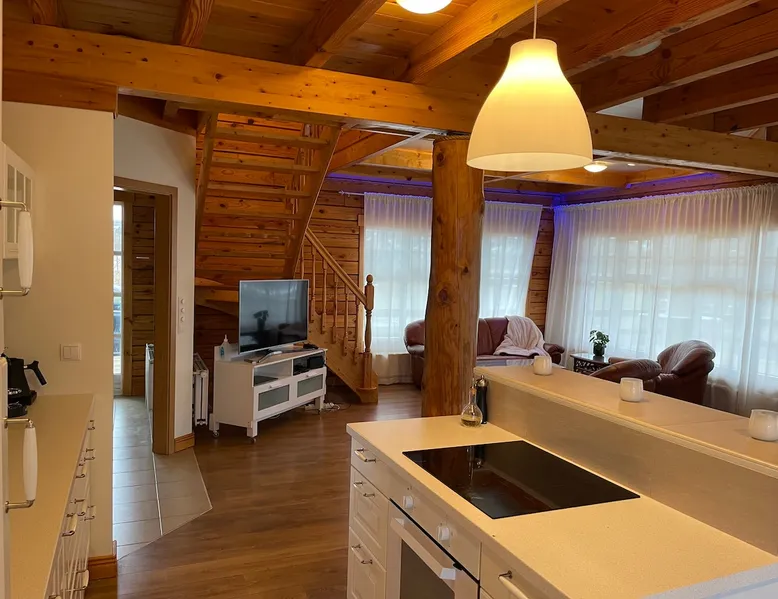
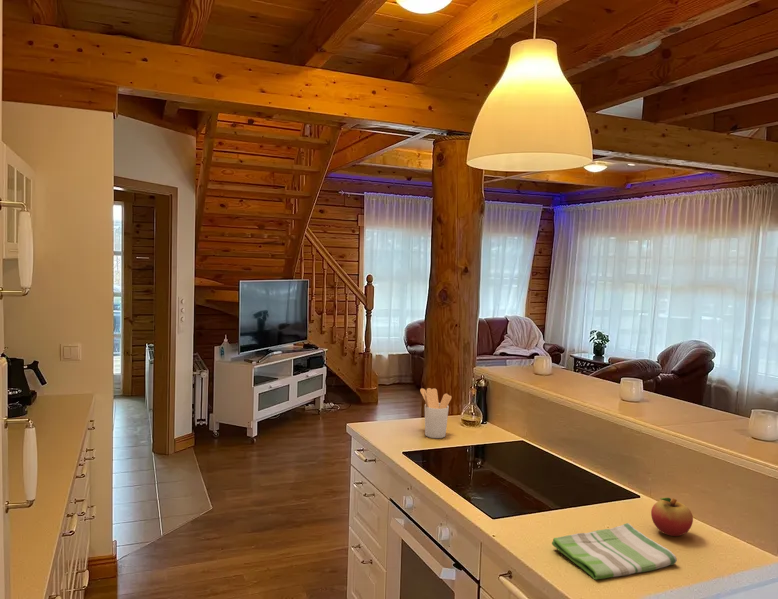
+ dish towel [551,522,678,581]
+ utensil holder [419,387,453,439]
+ fruit [650,497,694,537]
